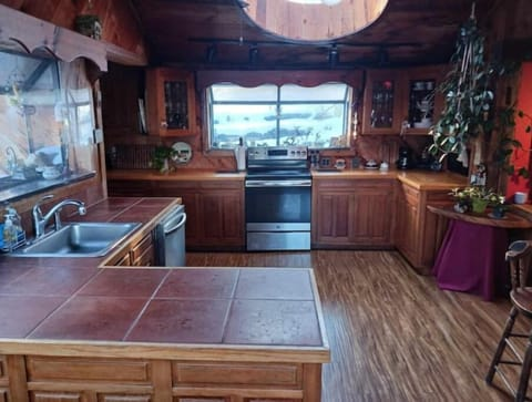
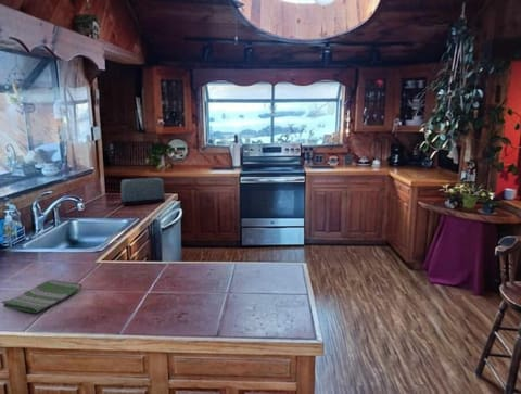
+ dish towel [0,279,84,314]
+ toaster [119,177,166,207]
